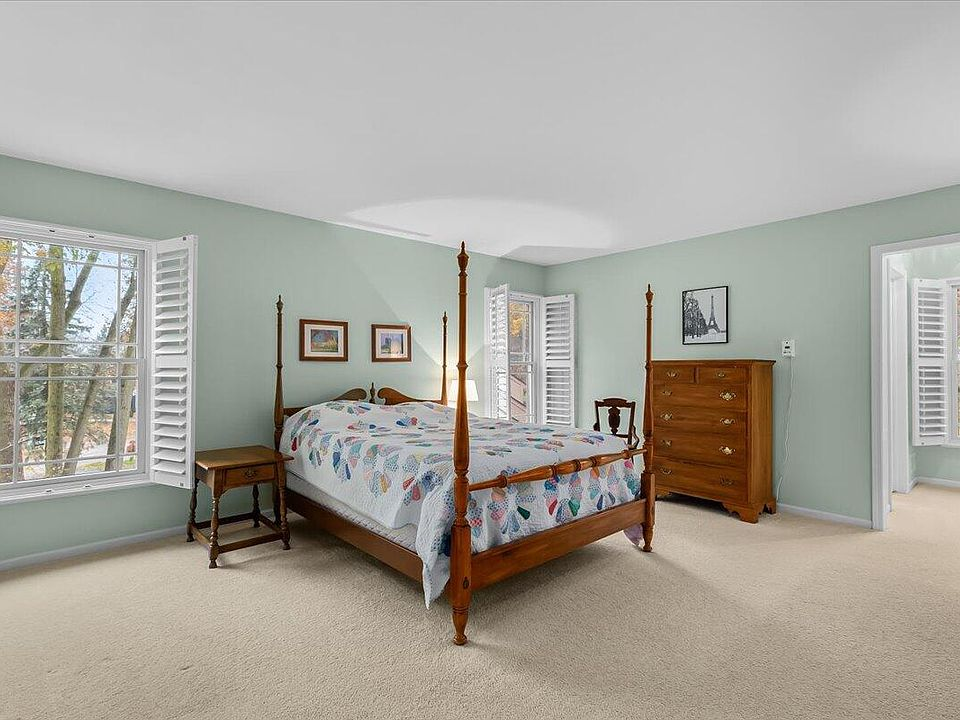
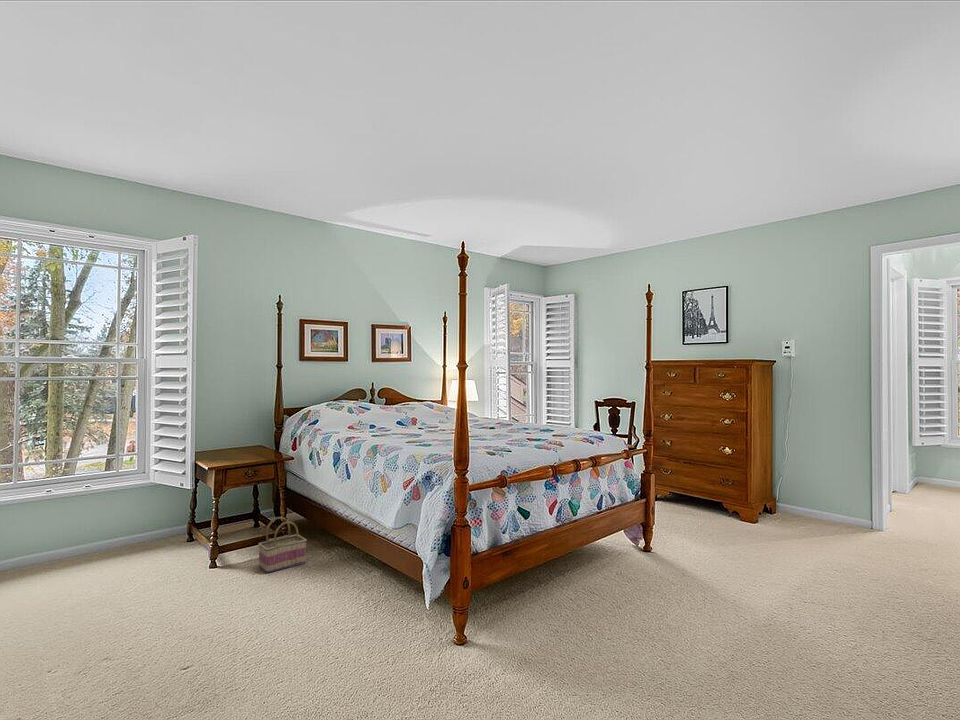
+ basket [258,516,308,574]
